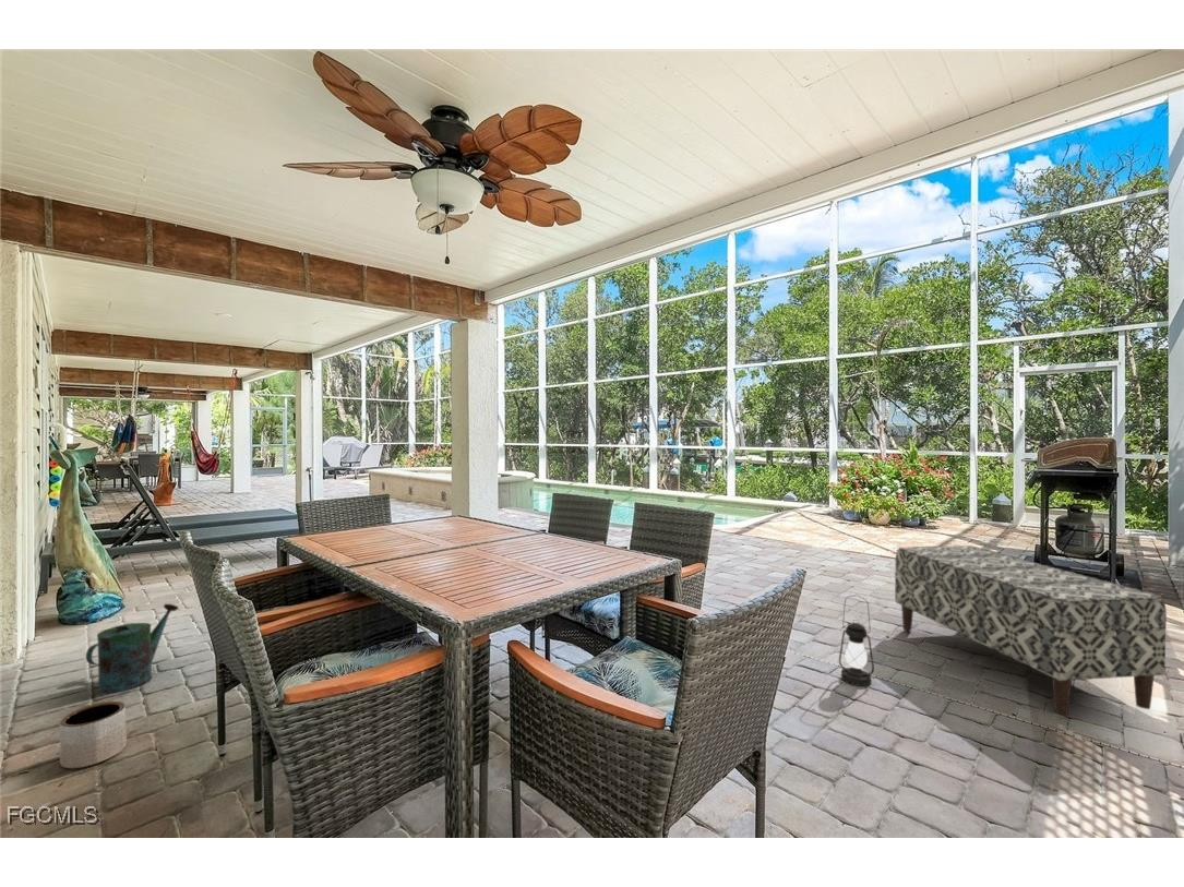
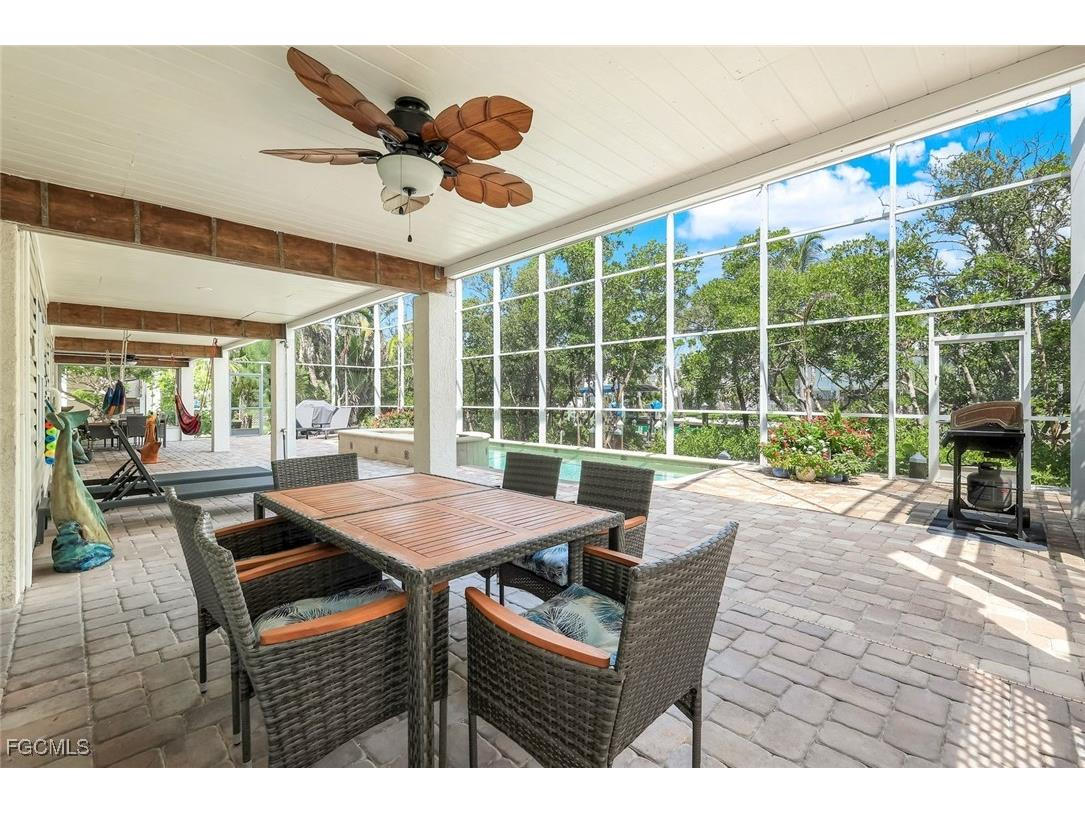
- bench [894,544,1168,716]
- watering can [85,603,180,694]
- planter [59,700,128,769]
- lantern [838,594,875,687]
